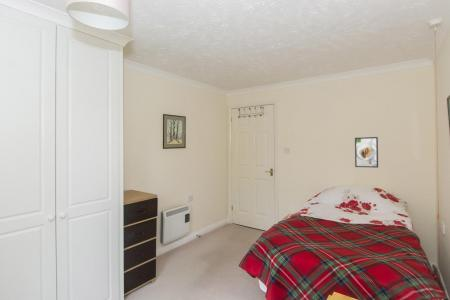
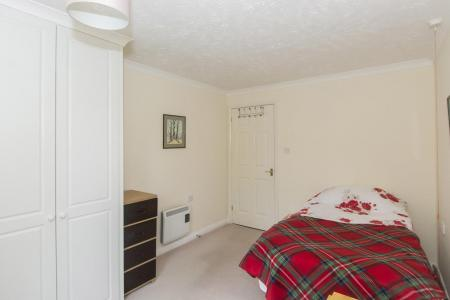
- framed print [354,136,379,169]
